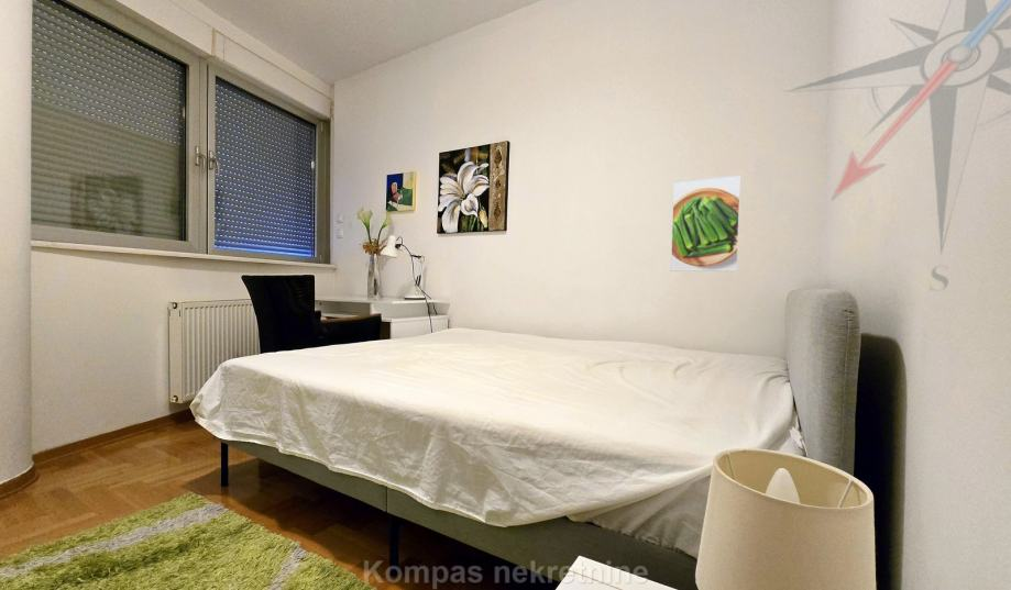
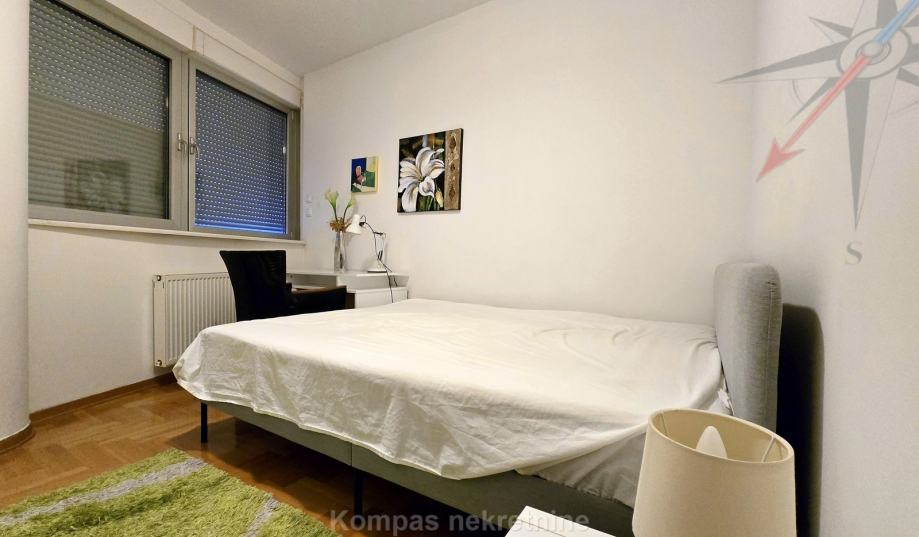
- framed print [669,174,743,272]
